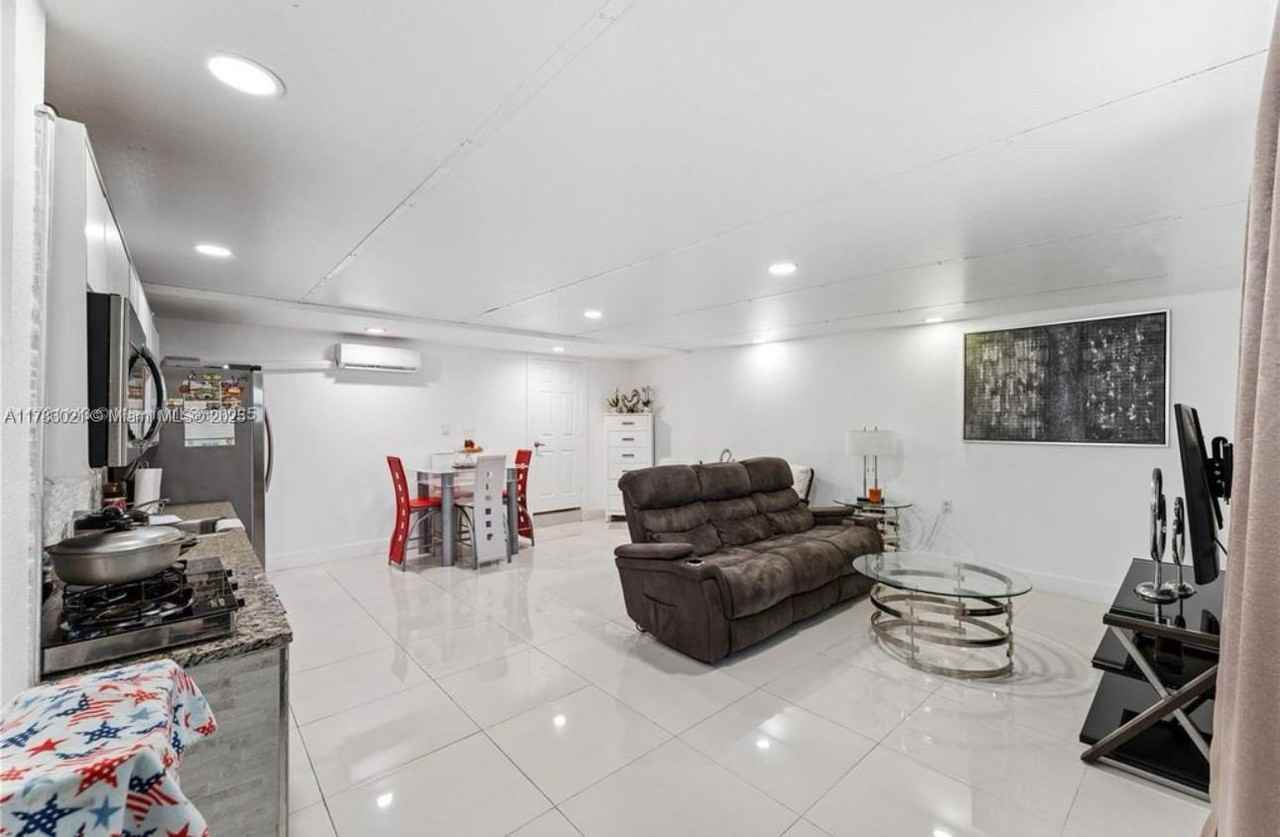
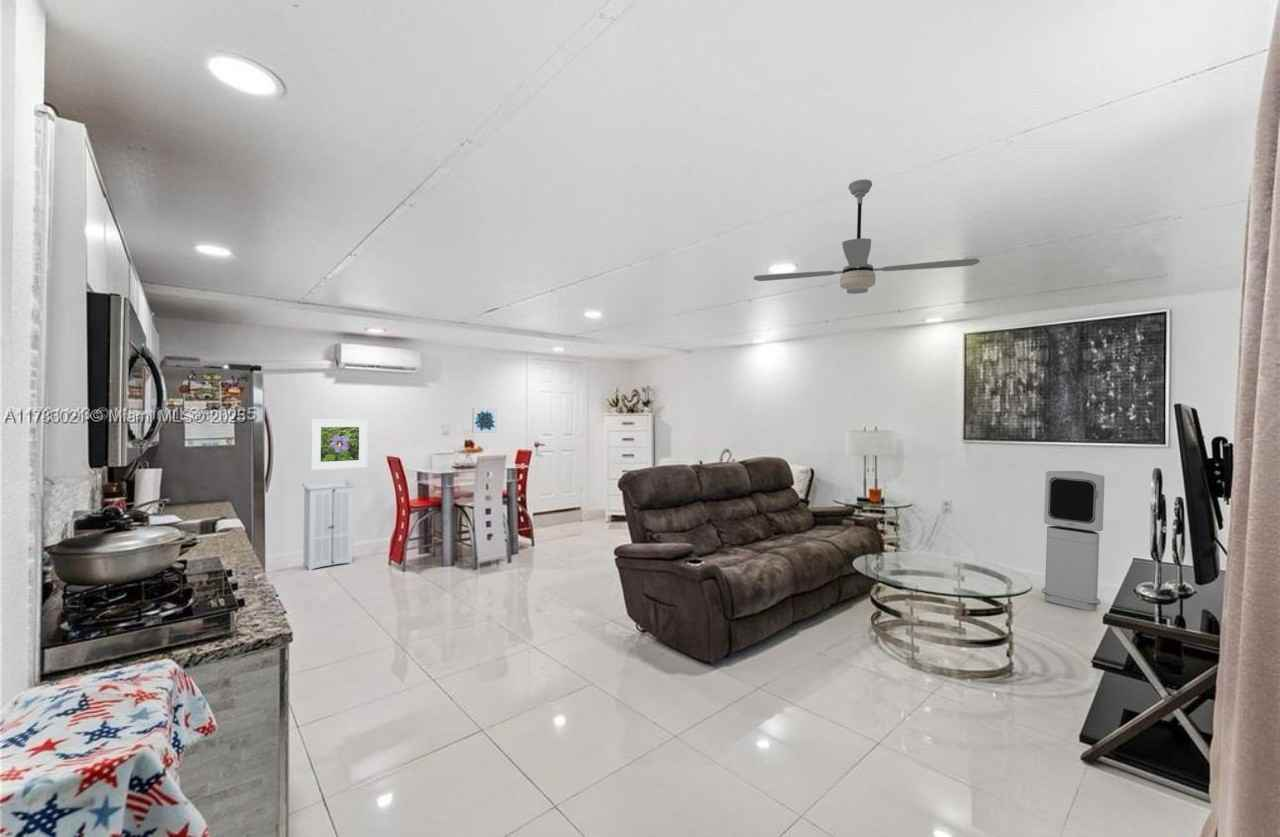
+ wall art [471,407,498,434]
+ ceiling fan [753,178,981,295]
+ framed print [310,418,369,471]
+ air purifier [1041,470,1106,612]
+ storage cabinet [301,480,357,572]
